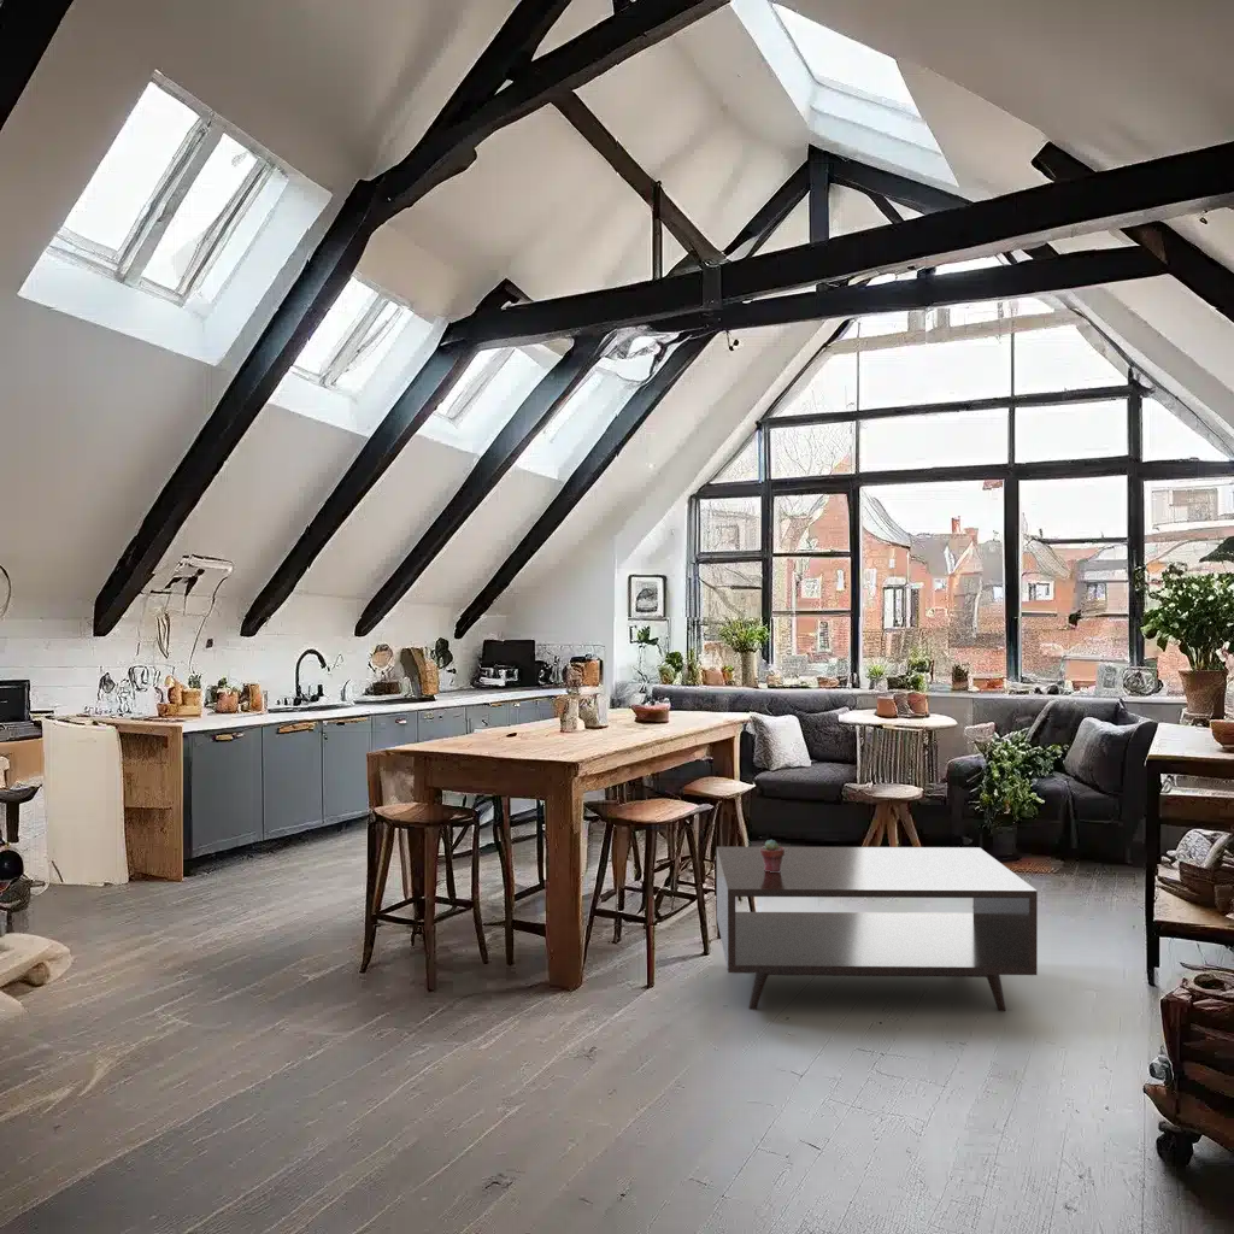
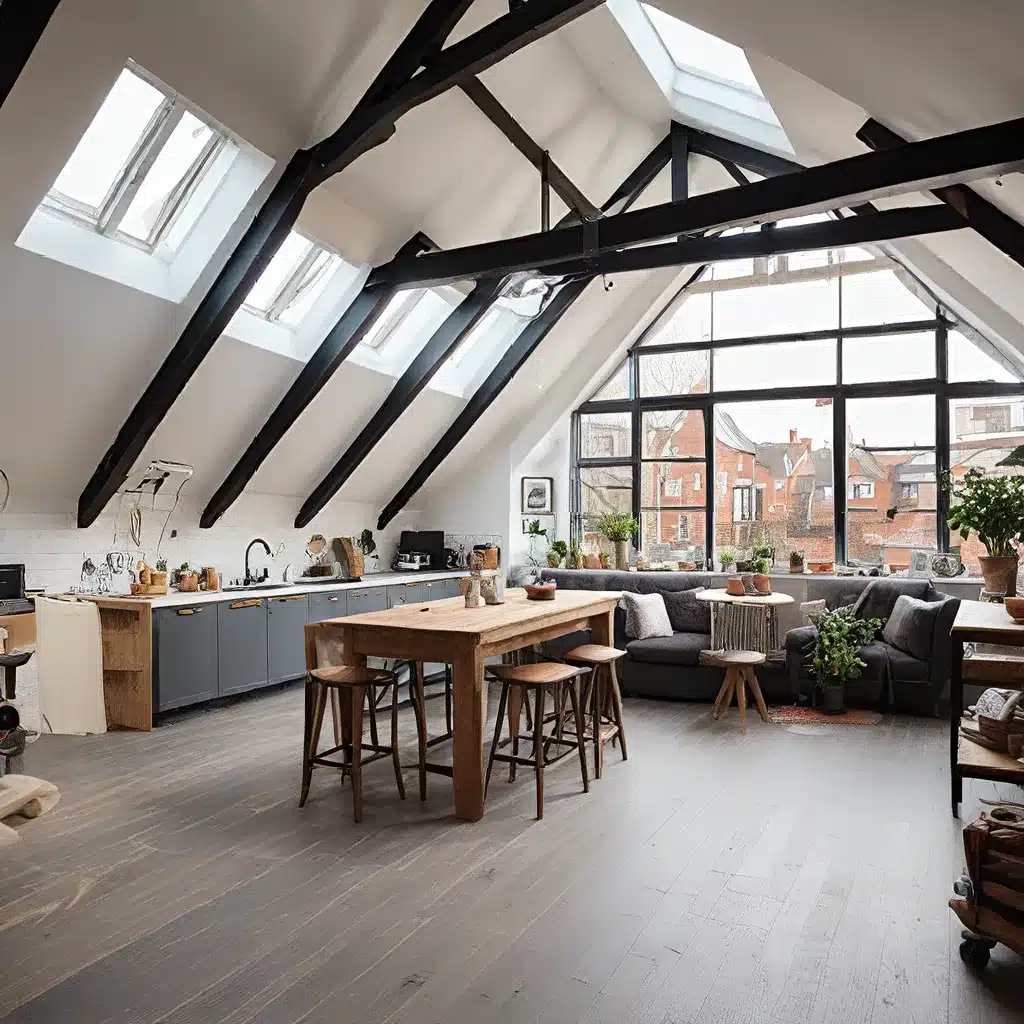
- potted succulent [760,839,785,872]
- coffee table [716,846,1039,1012]
